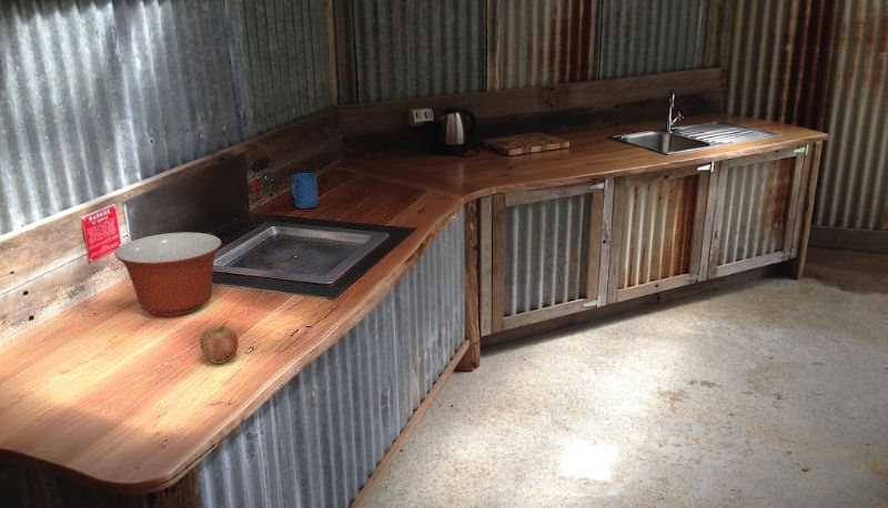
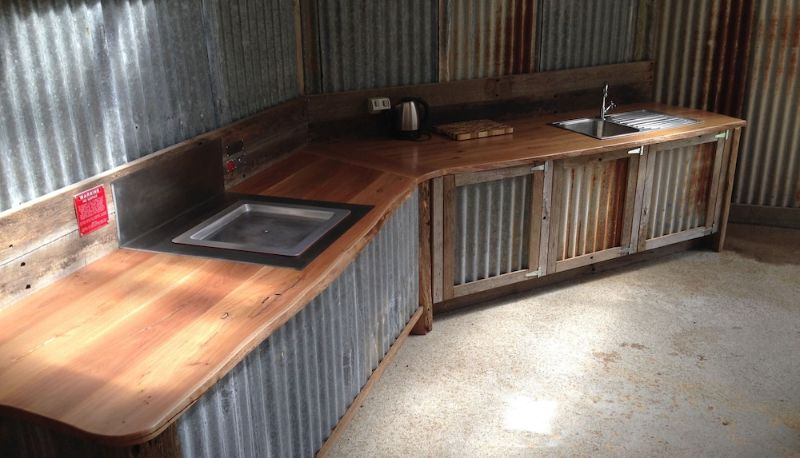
- fruit [199,322,240,365]
- mug [291,172,319,210]
- mixing bowl [113,232,223,317]
